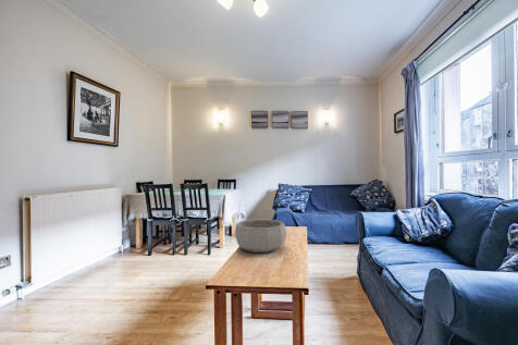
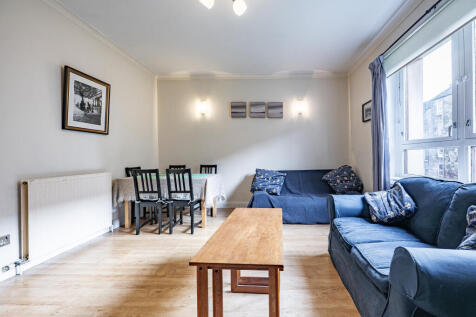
- decorative bowl [234,219,287,254]
